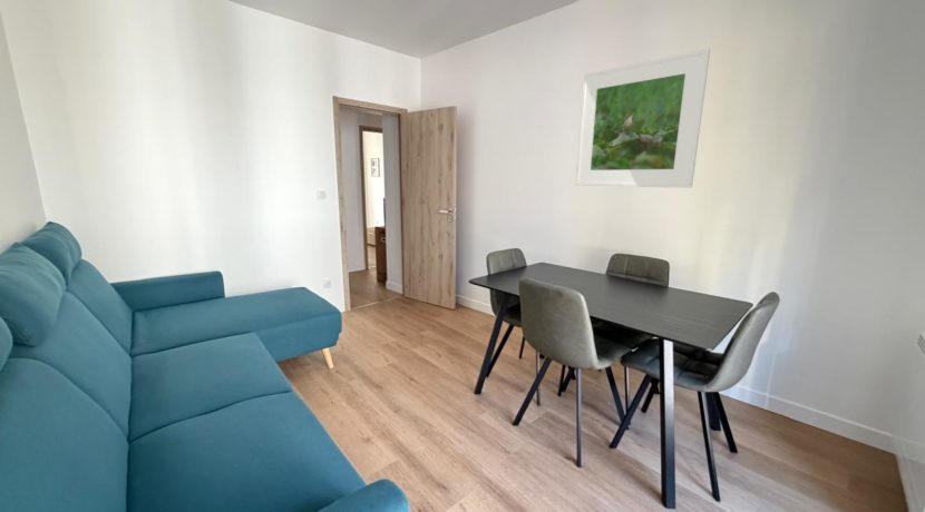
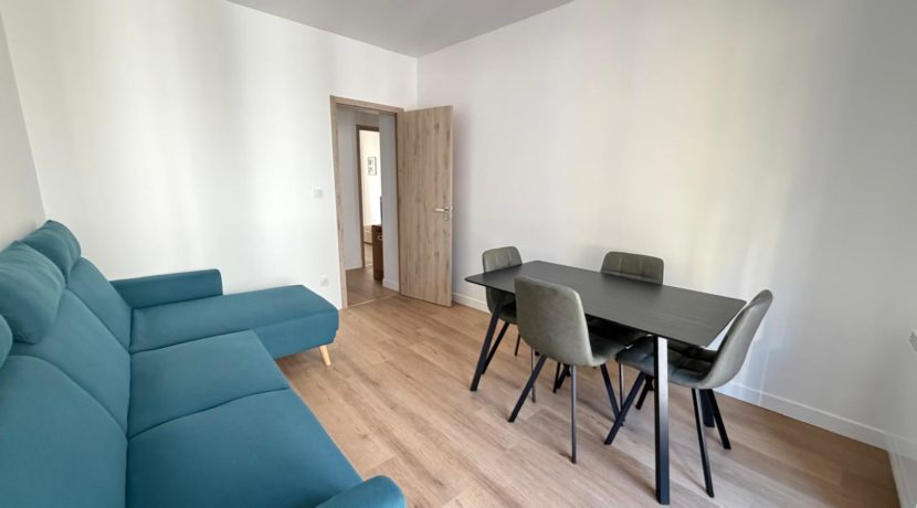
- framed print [574,48,711,189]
